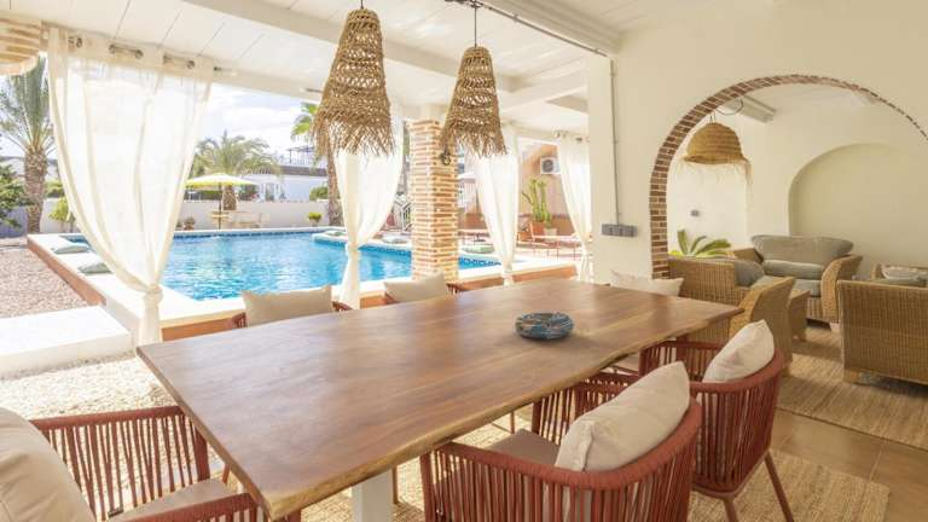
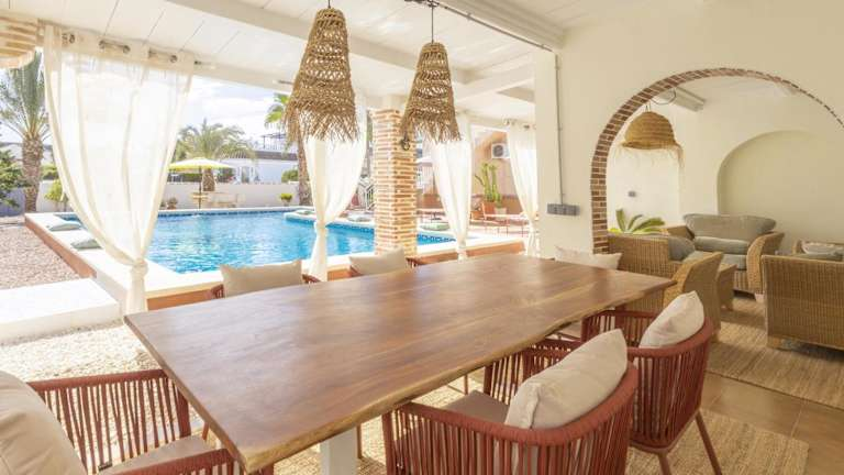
- decorative bowl [514,311,575,341]
